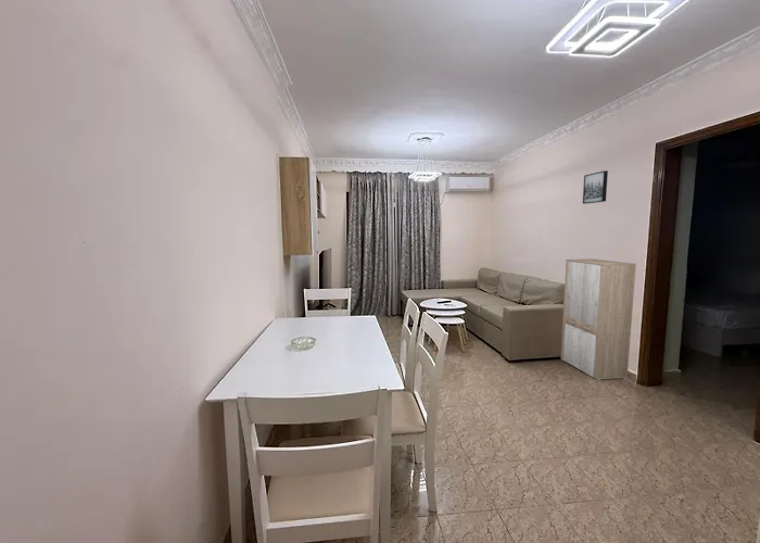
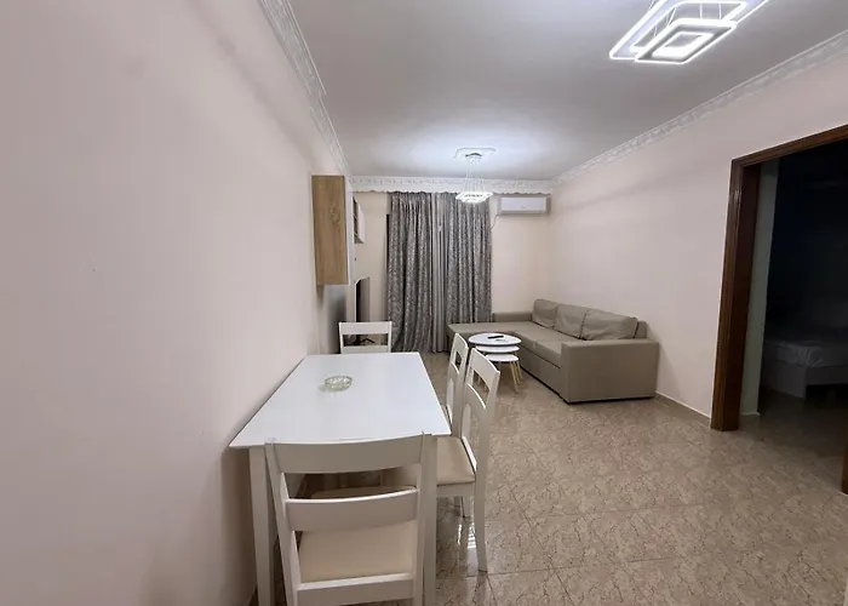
- cabinet [560,258,637,381]
- wall art [582,169,609,205]
